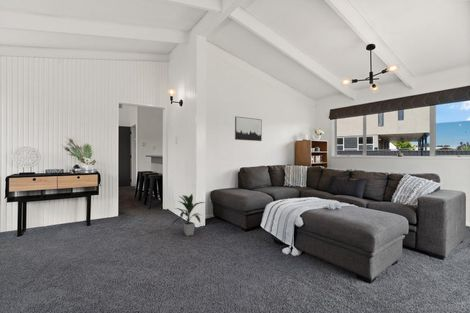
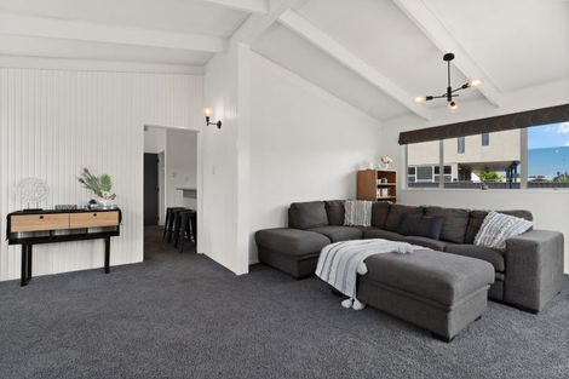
- indoor plant [170,193,206,237]
- wall art [234,116,263,142]
